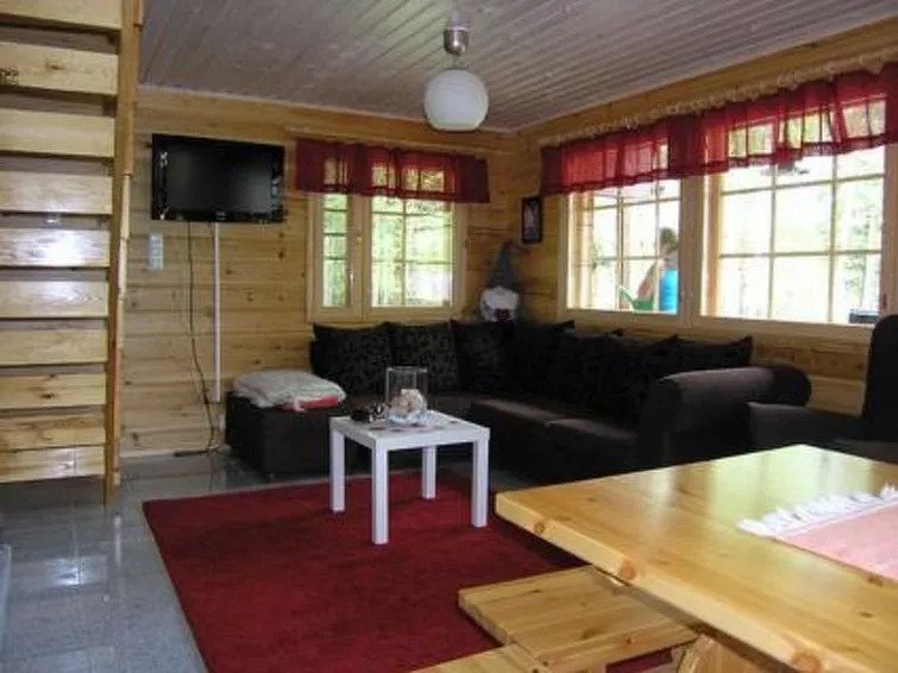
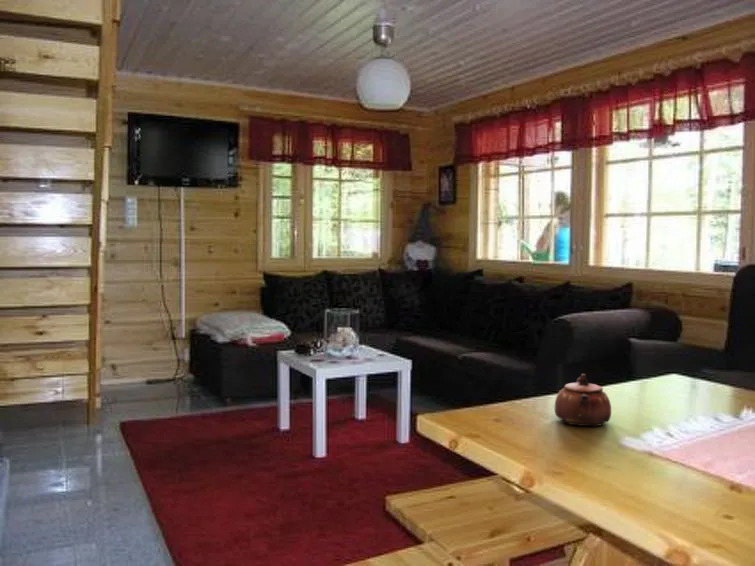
+ teapot [554,373,612,427]
